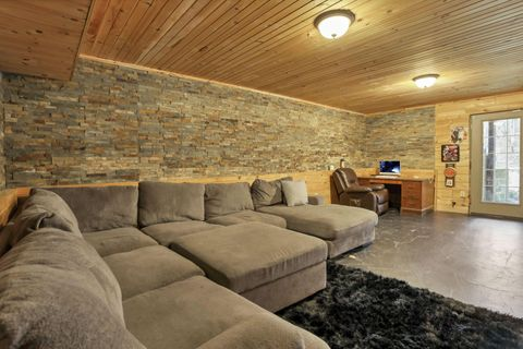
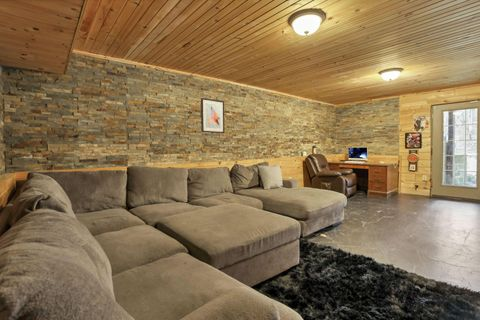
+ wall art [200,97,226,134]
